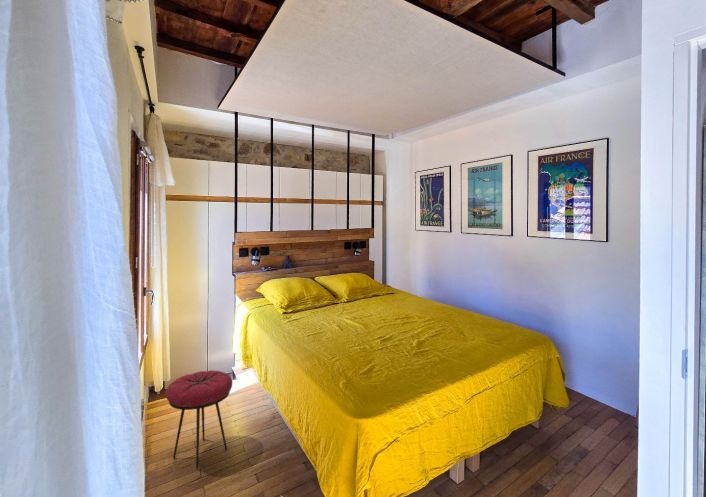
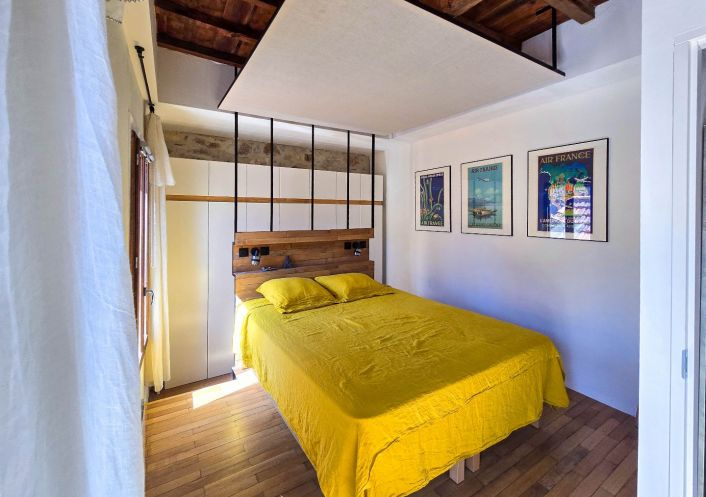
- stool [165,370,233,470]
